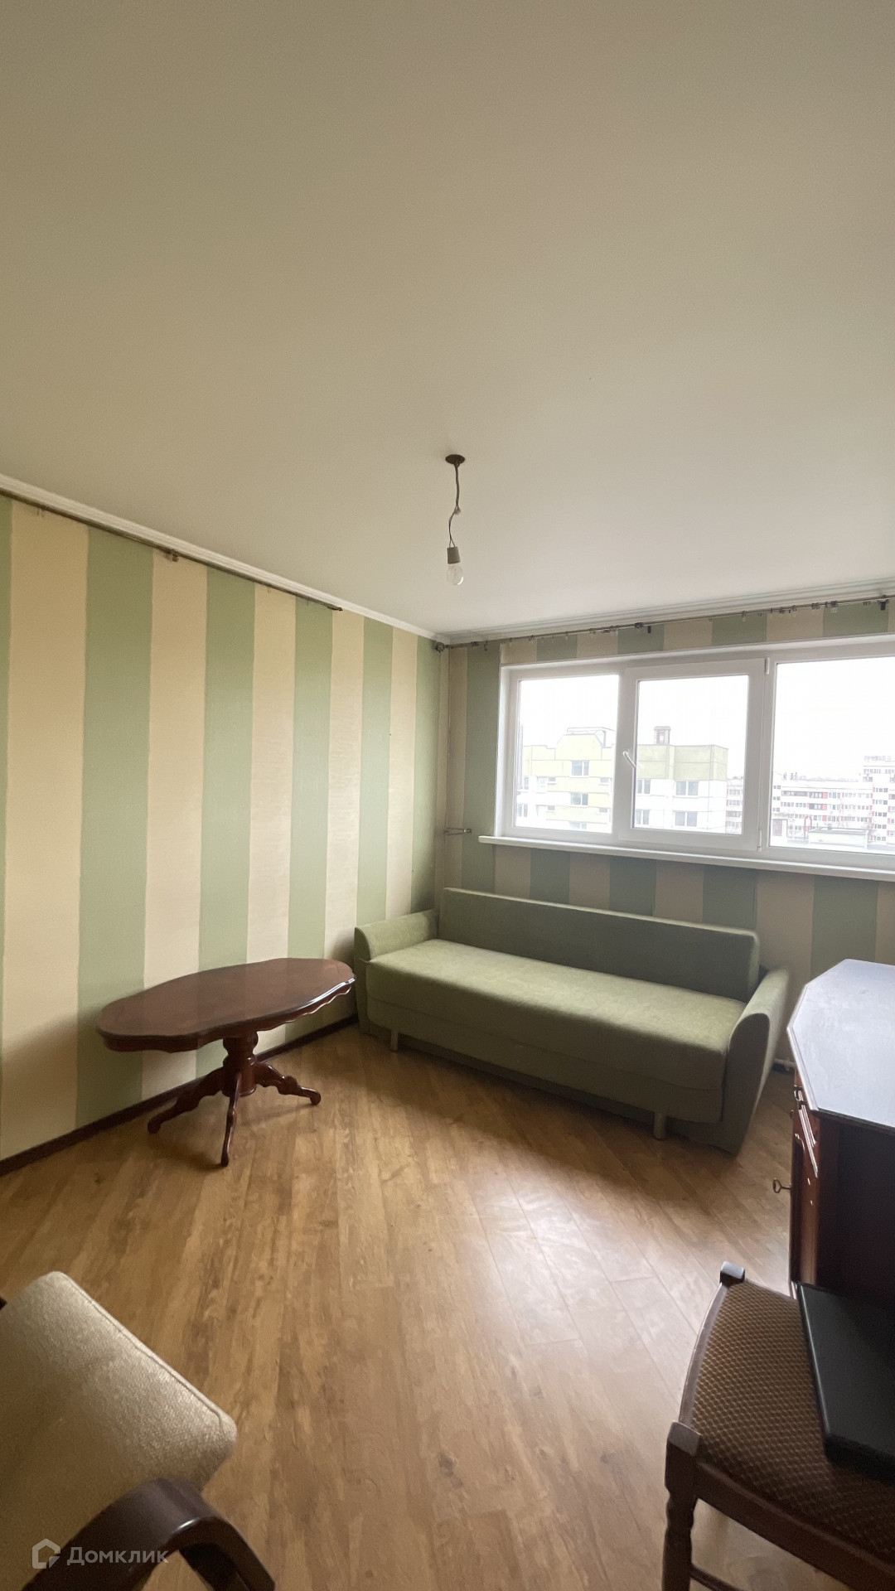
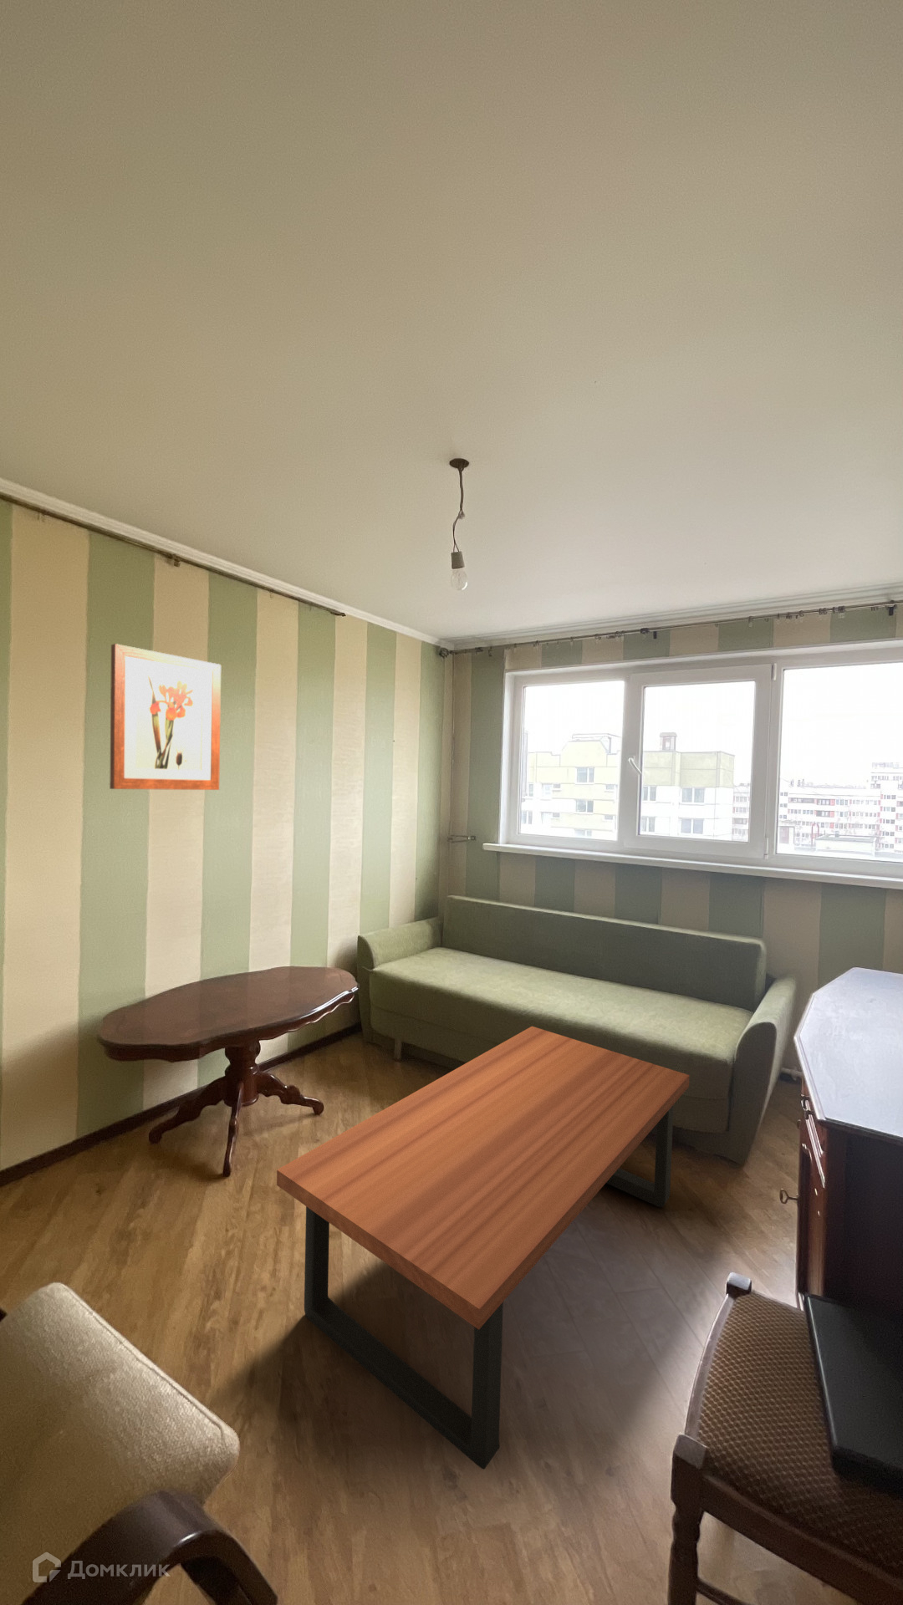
+ coffee table [276,1025,690,1469]
+ wall art [109,643,222,790]
